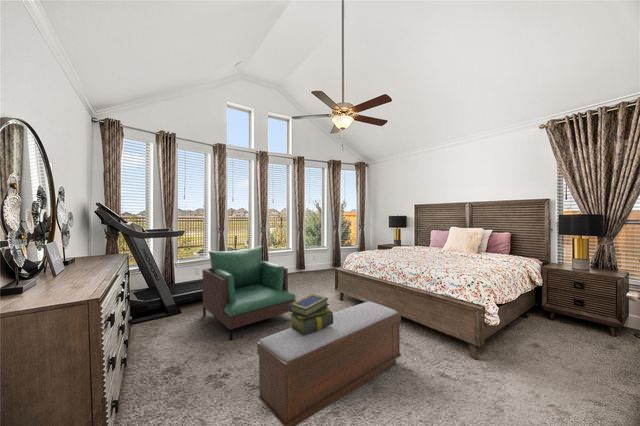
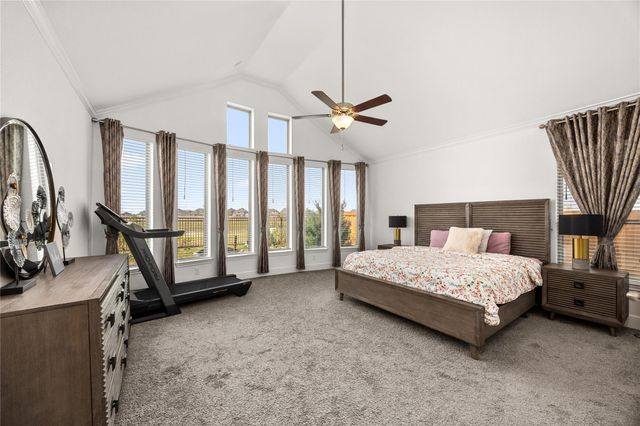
- stack of books [288,293,333,335]
- armchair [201,245,297,342]
- bench [256,301,402,426]
